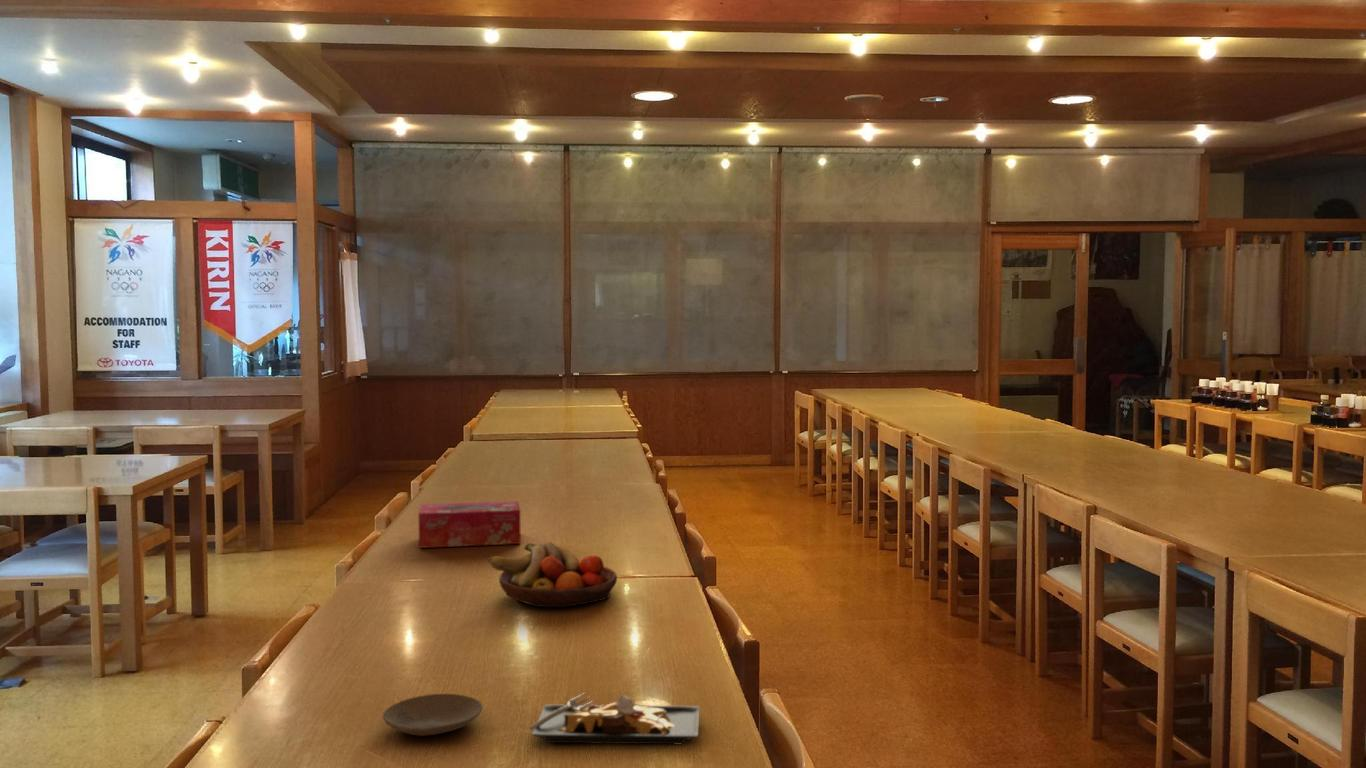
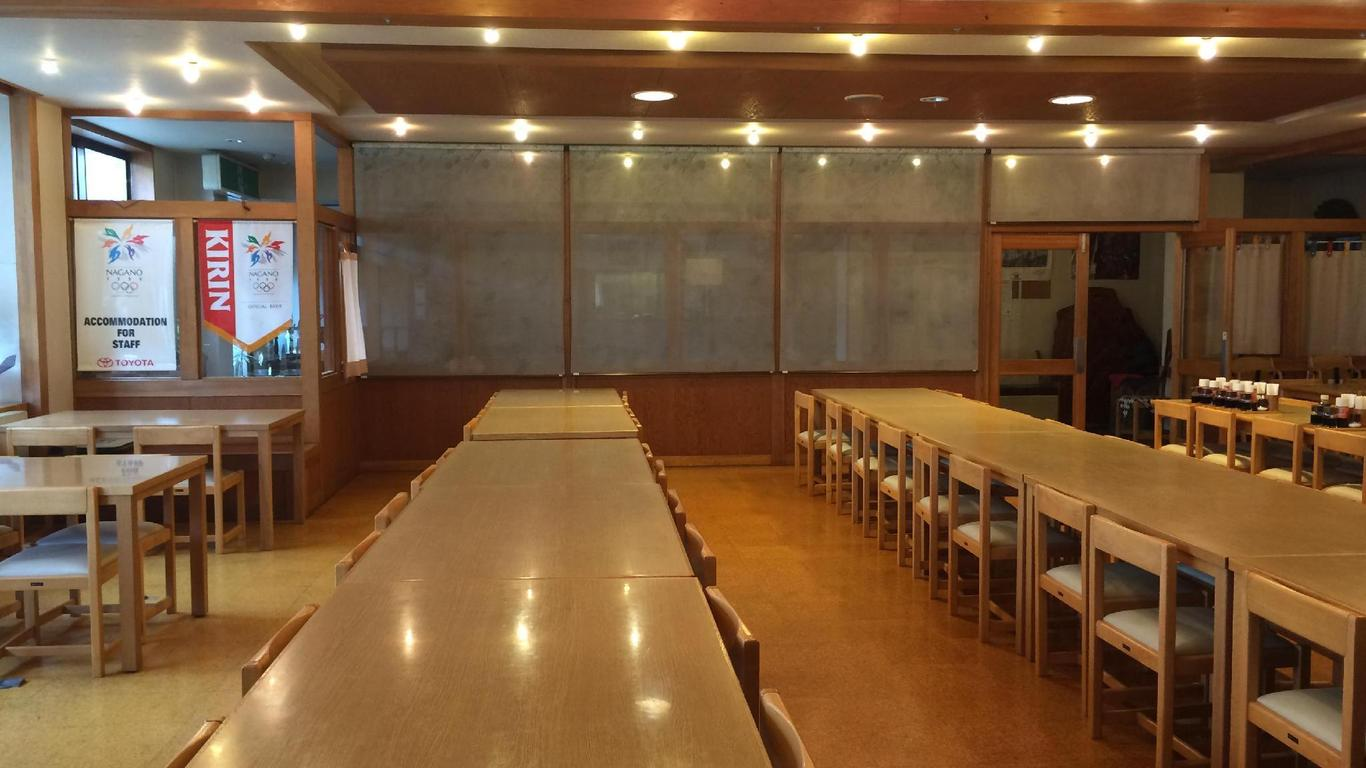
- plate [528,691,700,745]
- plate [382,693,484,737]
- tissue box [417,500,522,549]
- fruit bowl [487,541,618,608]
